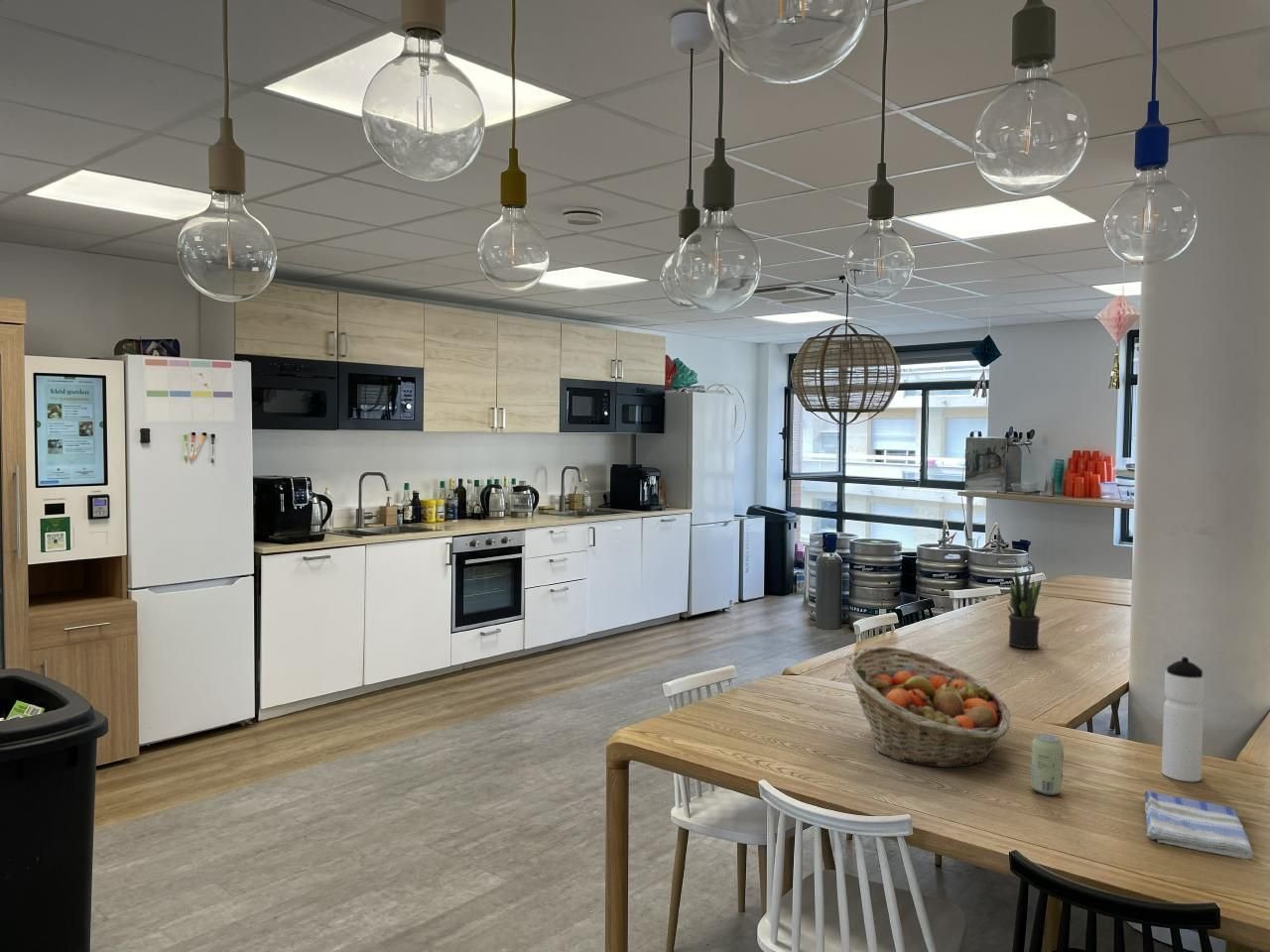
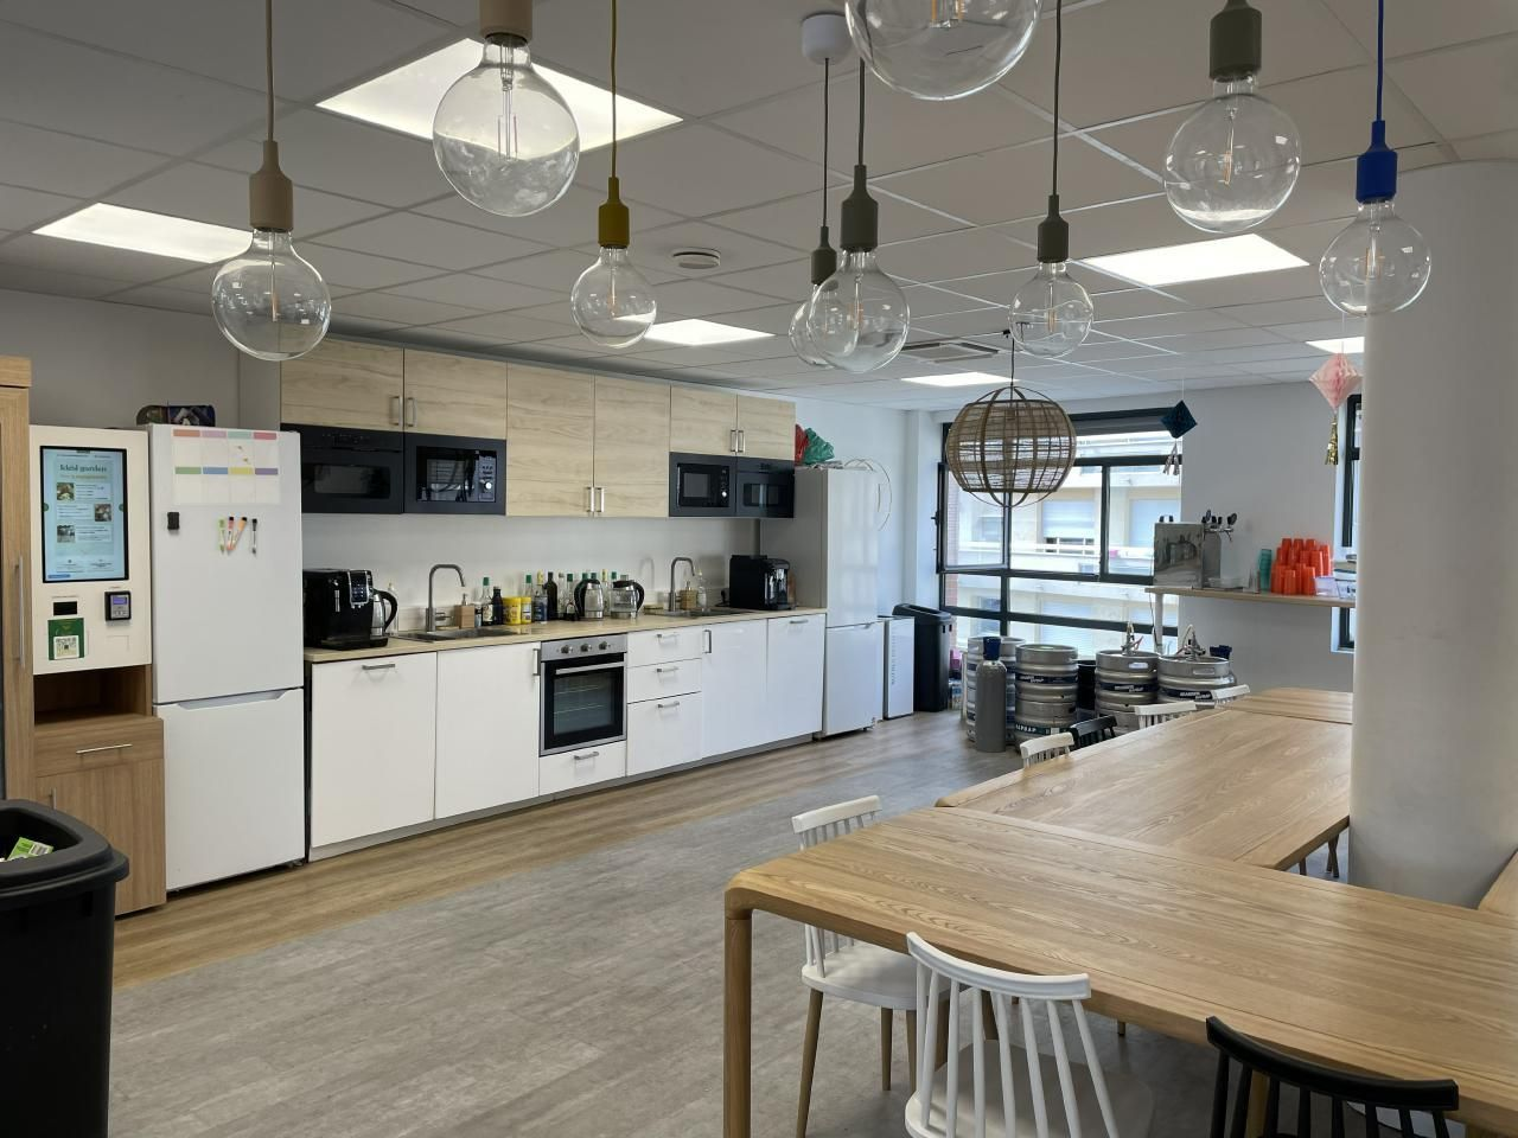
- potted plant [1006,569,1042,650]
- dish towel [1144,789,1254,860]
- fruit basket [844,646,1011,769]
- water bottle [1161,656,1206,782]
- beverage can [1030,733,1065,796]
